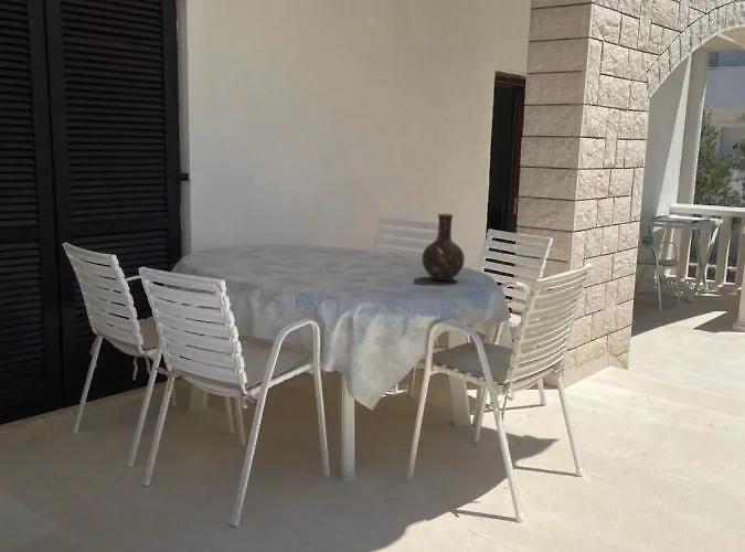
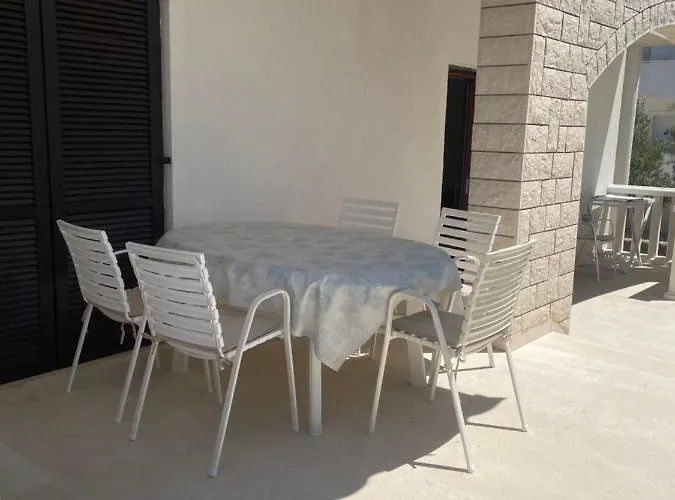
- vase [421,212,466,282]
